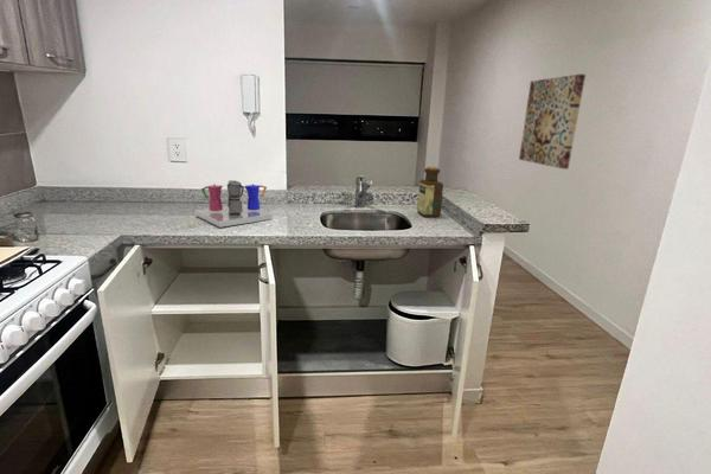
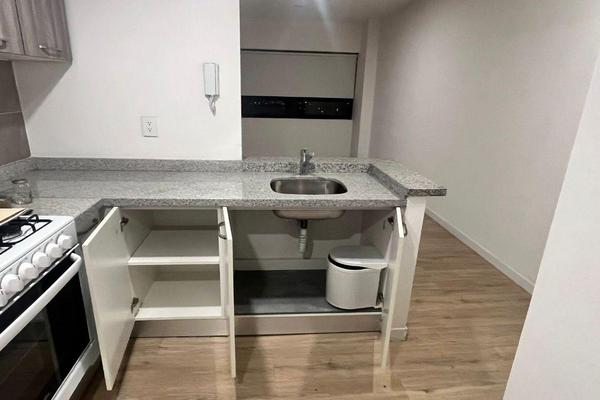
- bottle [416,166,444,218]
- wall art [518,73,587,171]
- coffee maker [194,179,274,229]
